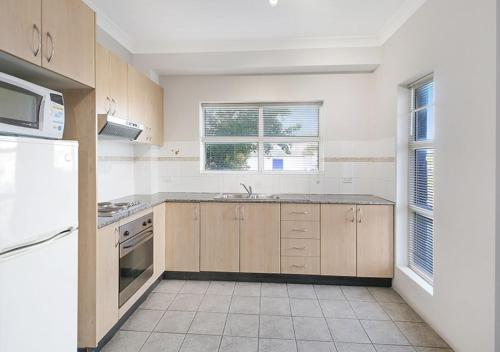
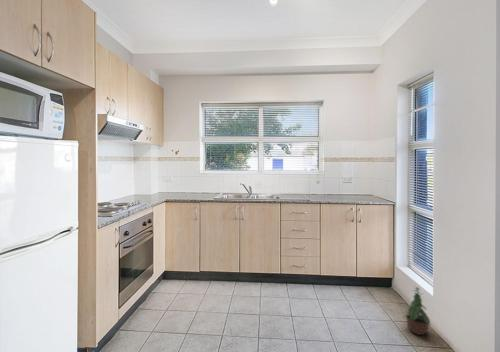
+ potted plant [403,286,431,336]
